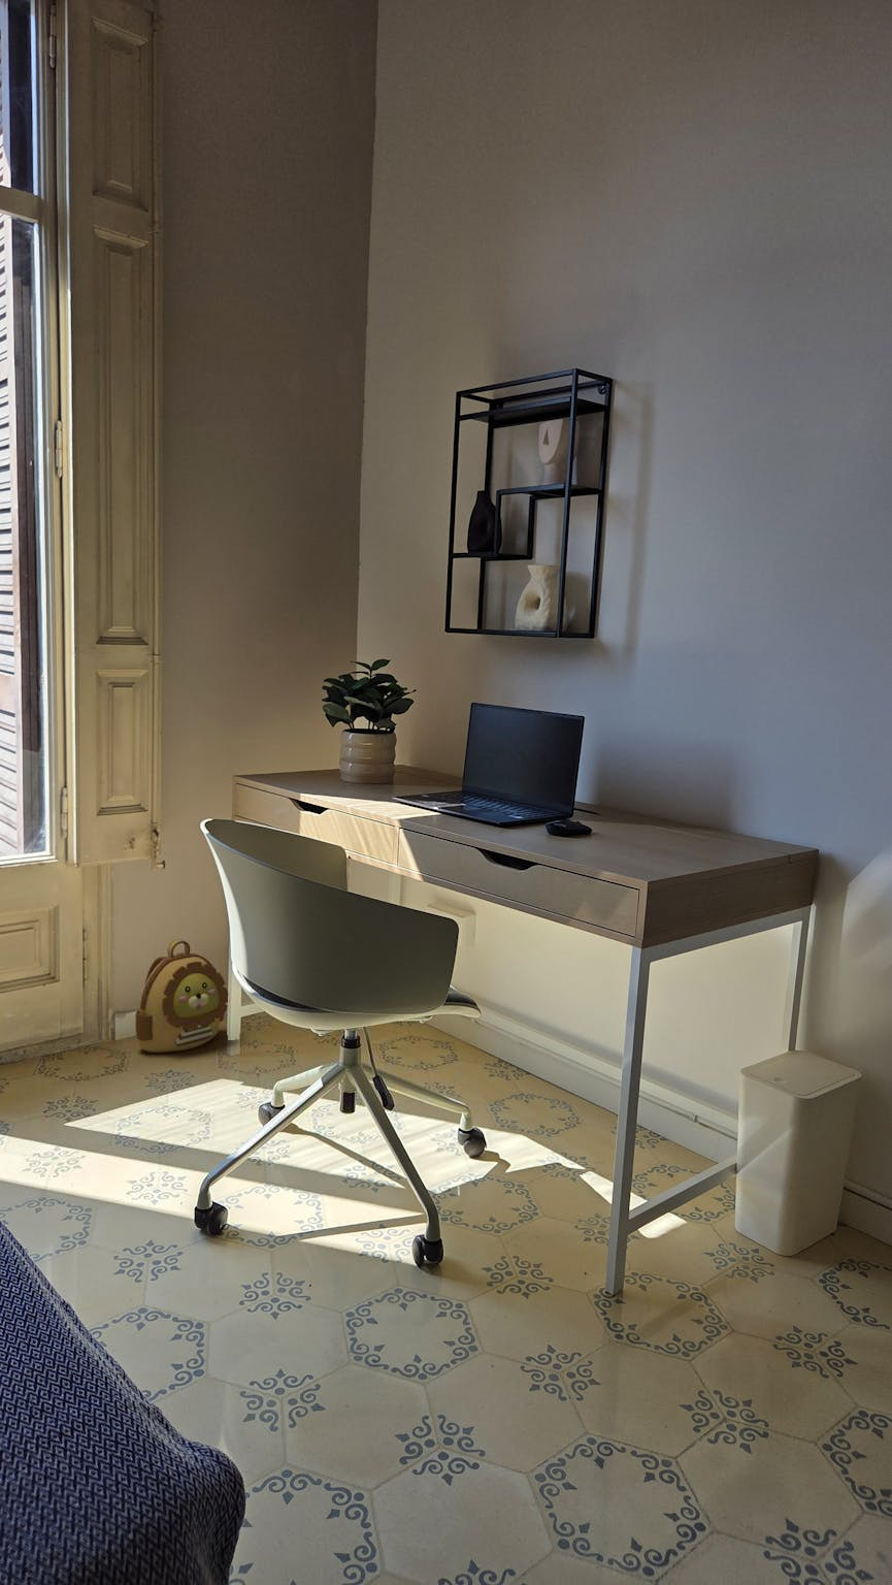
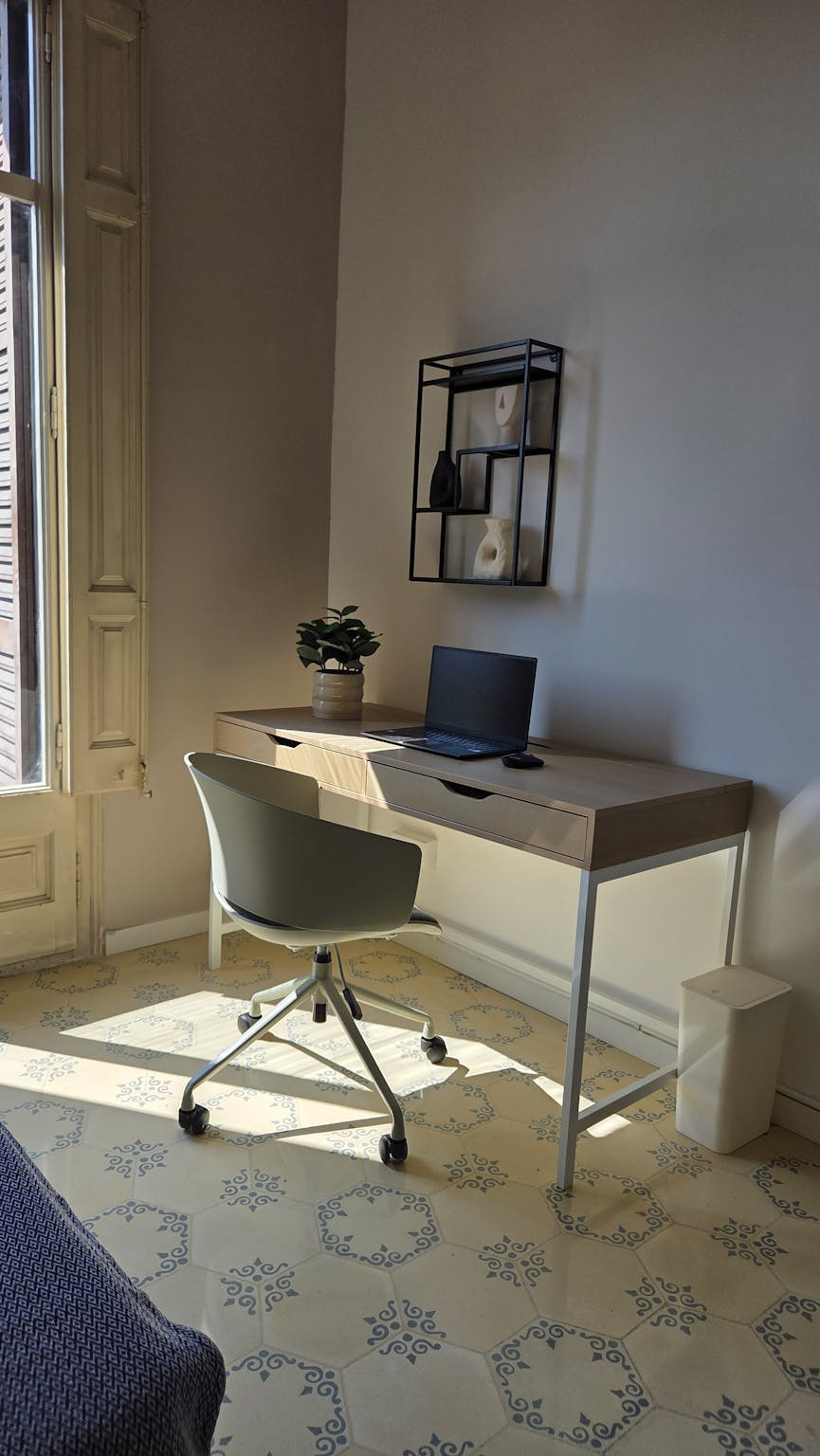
- backpack [134,938,228,1054]
